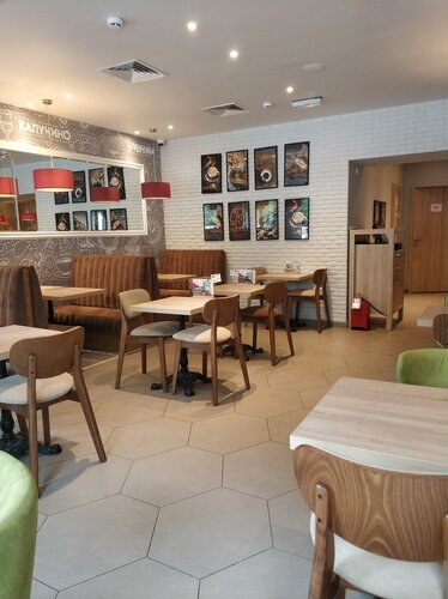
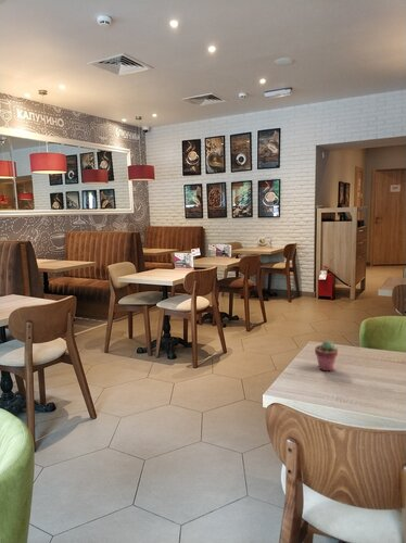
+ potted succulent [314,339,339,372]
